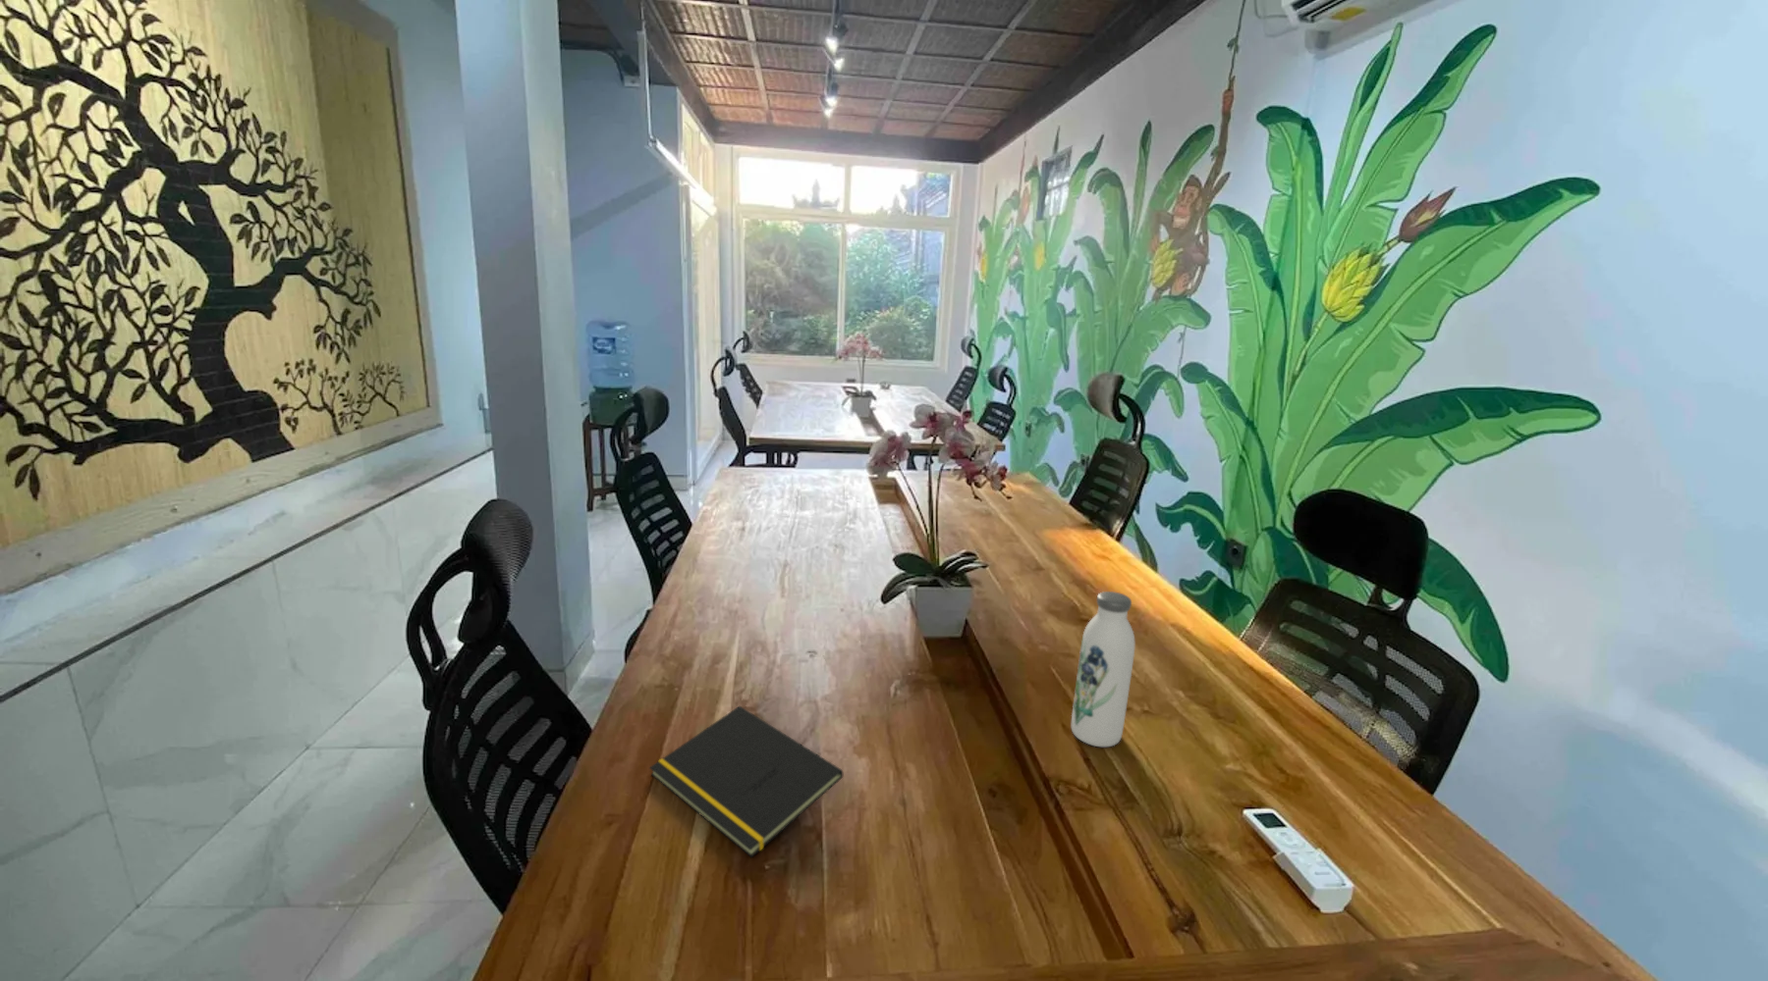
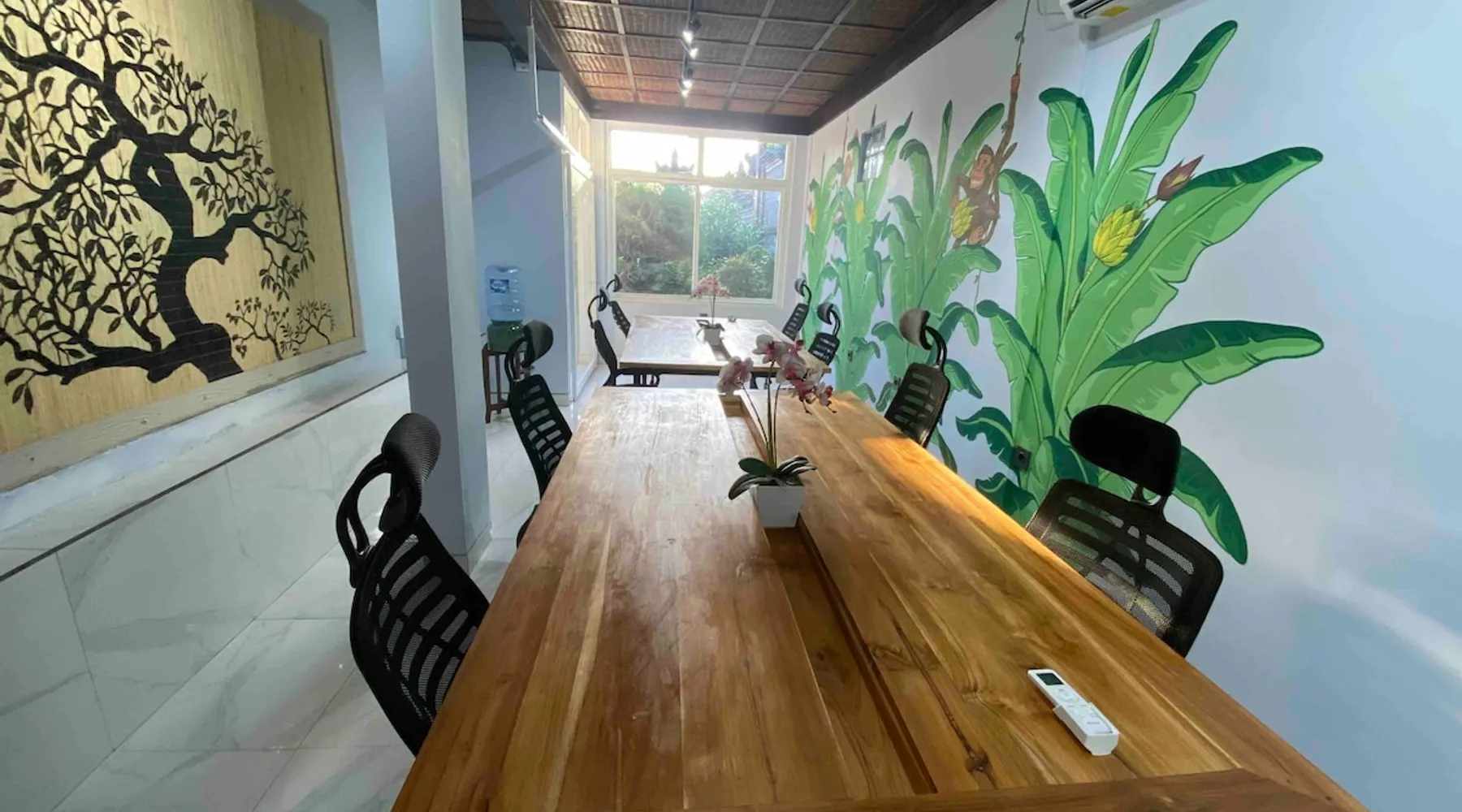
- notepad [648,706,844,859]
- water bottle [1070,591,1136,748]
